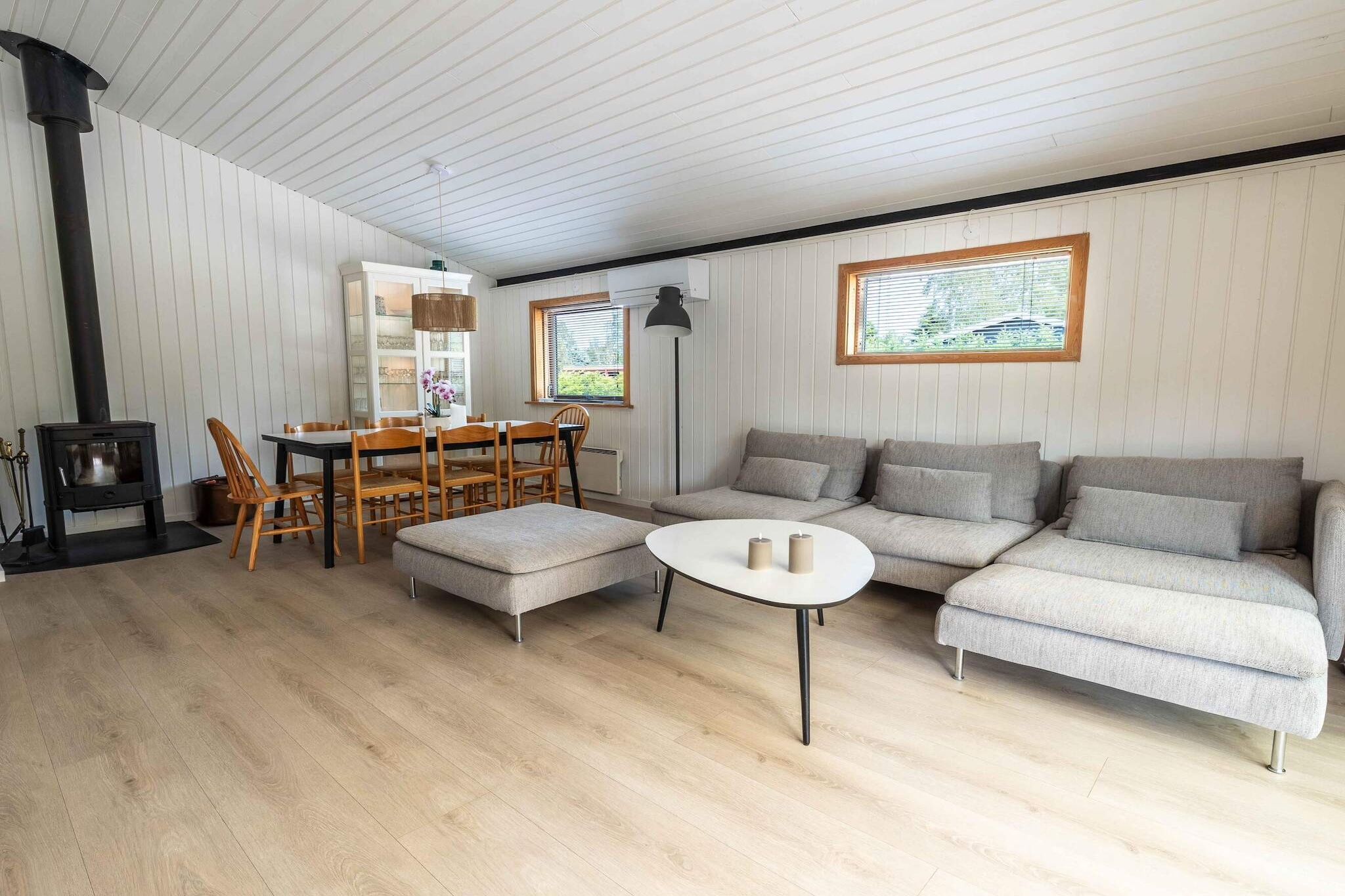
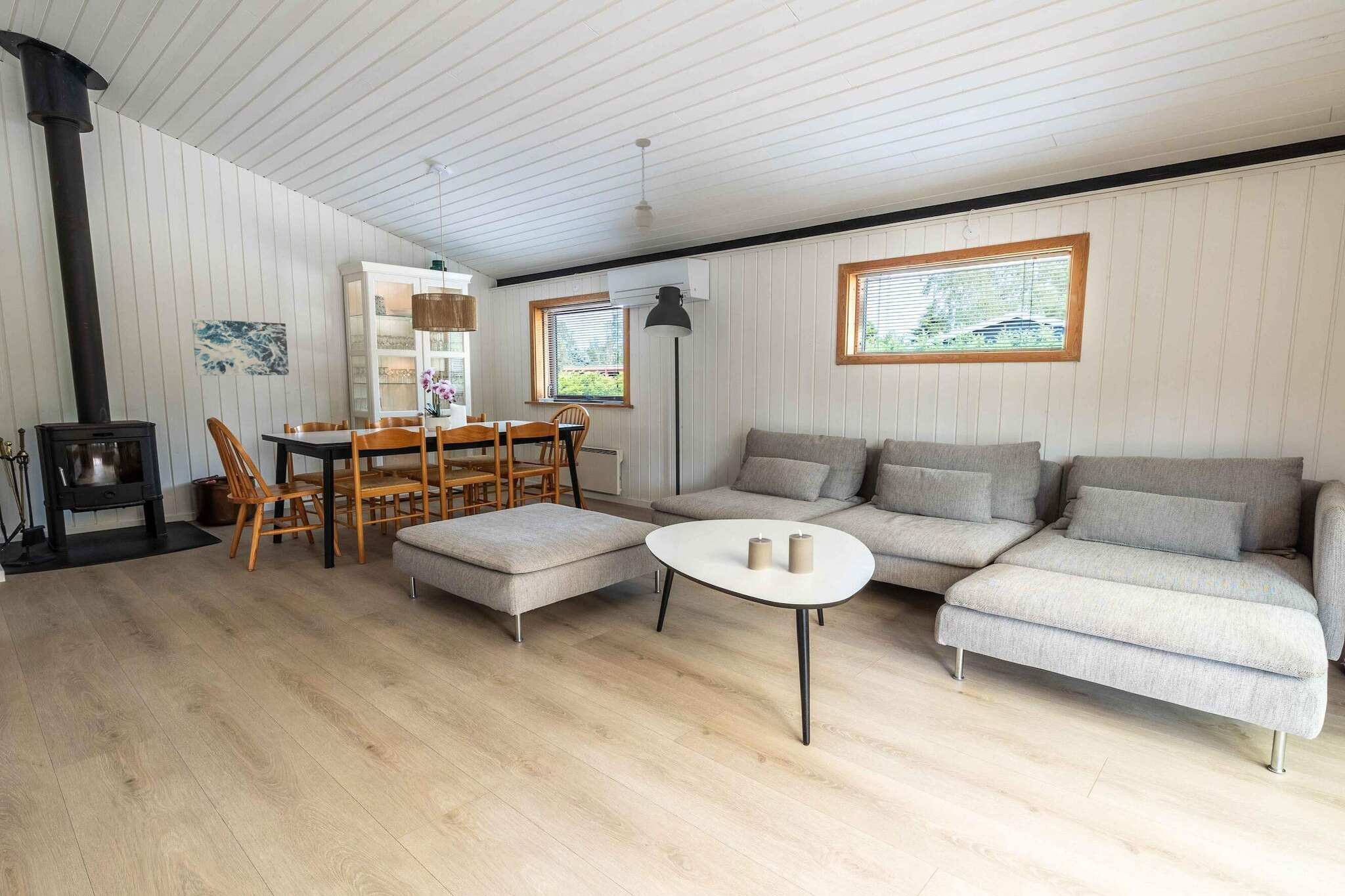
+ pendant light [631,138,656,238]
+ wall art [191,318,290,376]
